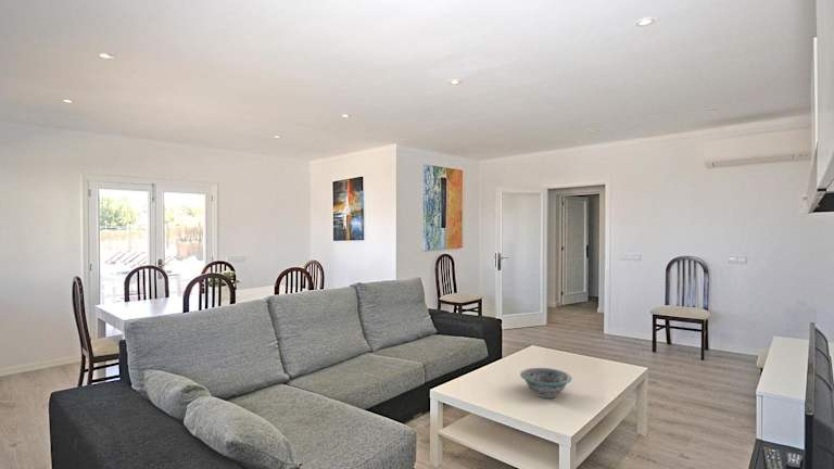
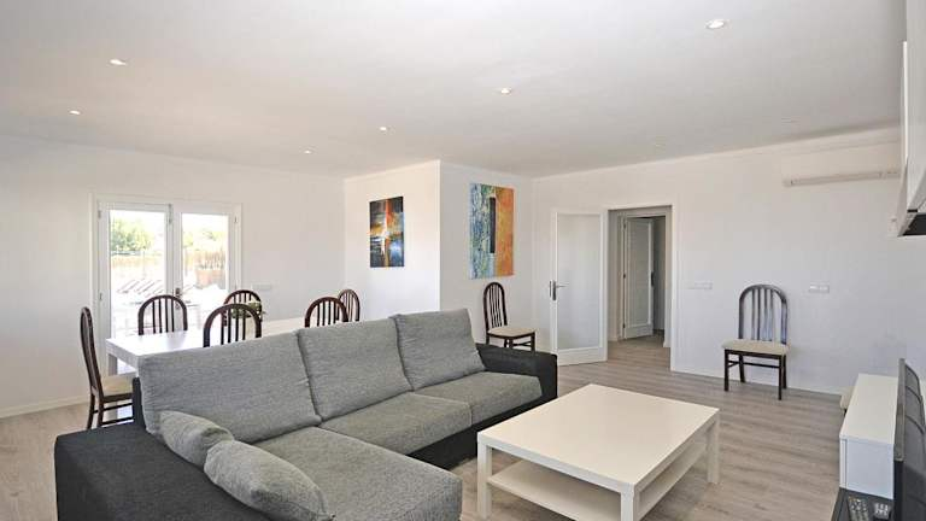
- decorative bowl [519,367,572,400]
